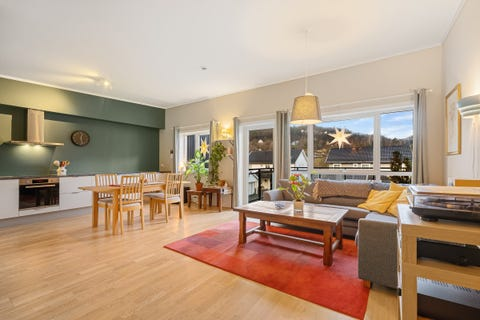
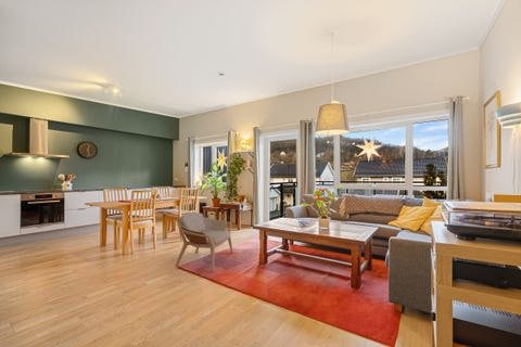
+ armchair [175,211,234,273]
